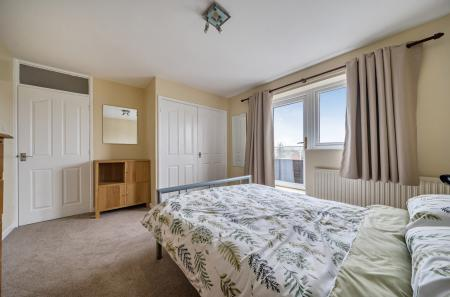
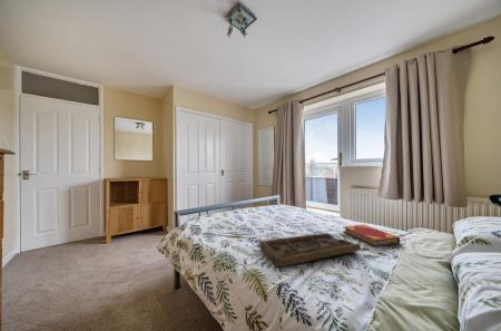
+ decorative tray [258,232,362,267]
+ hardback book [342,224,401,247]
